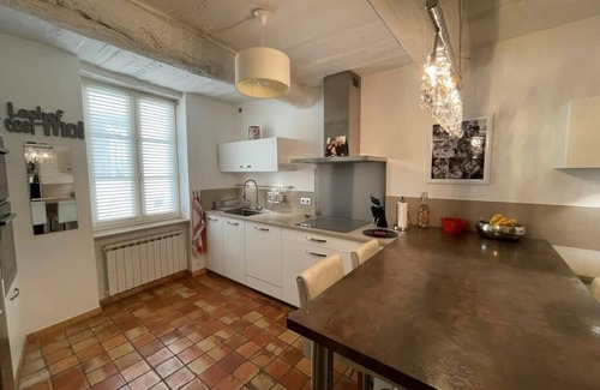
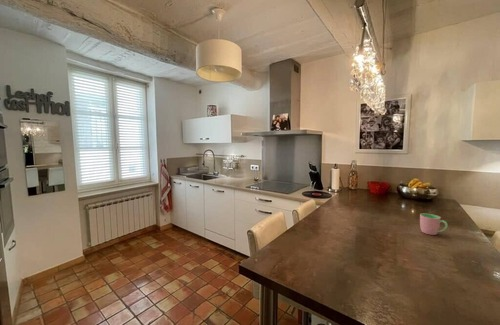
+ cup [419,212,448,236]
